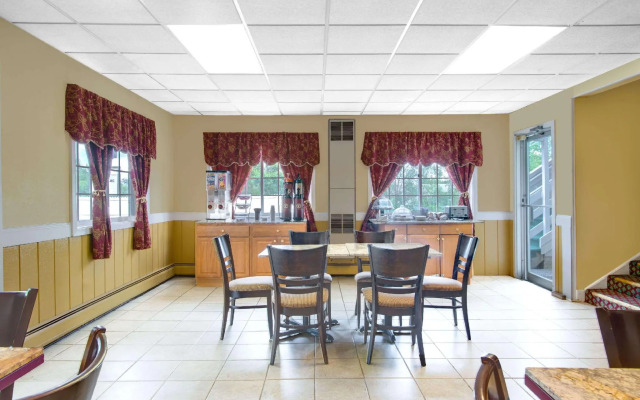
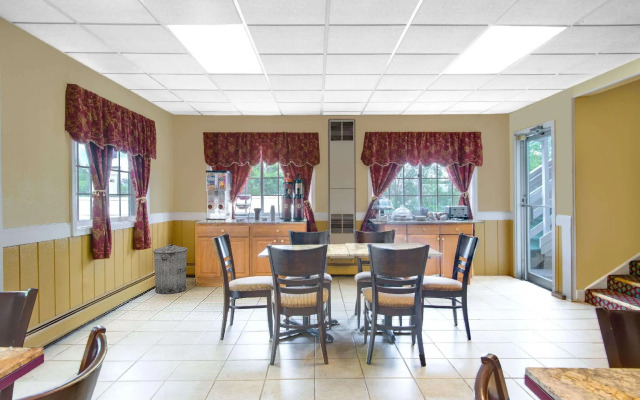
+ trash can [152,243,189,295]
